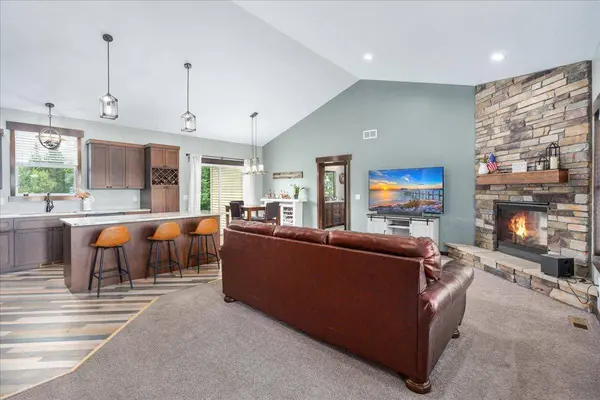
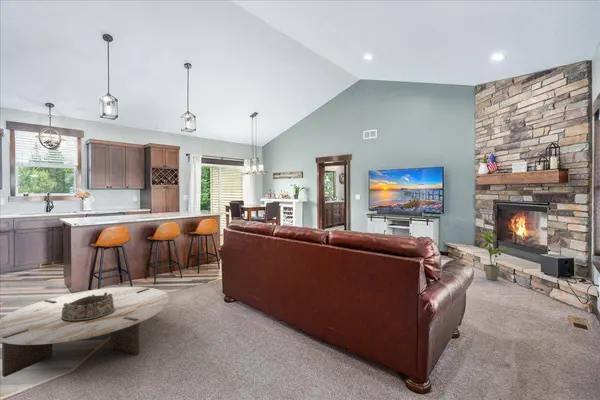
+ coffee table [0,286,170,378]
+ house plant [480,231,510,281]
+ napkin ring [61,292,115,322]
